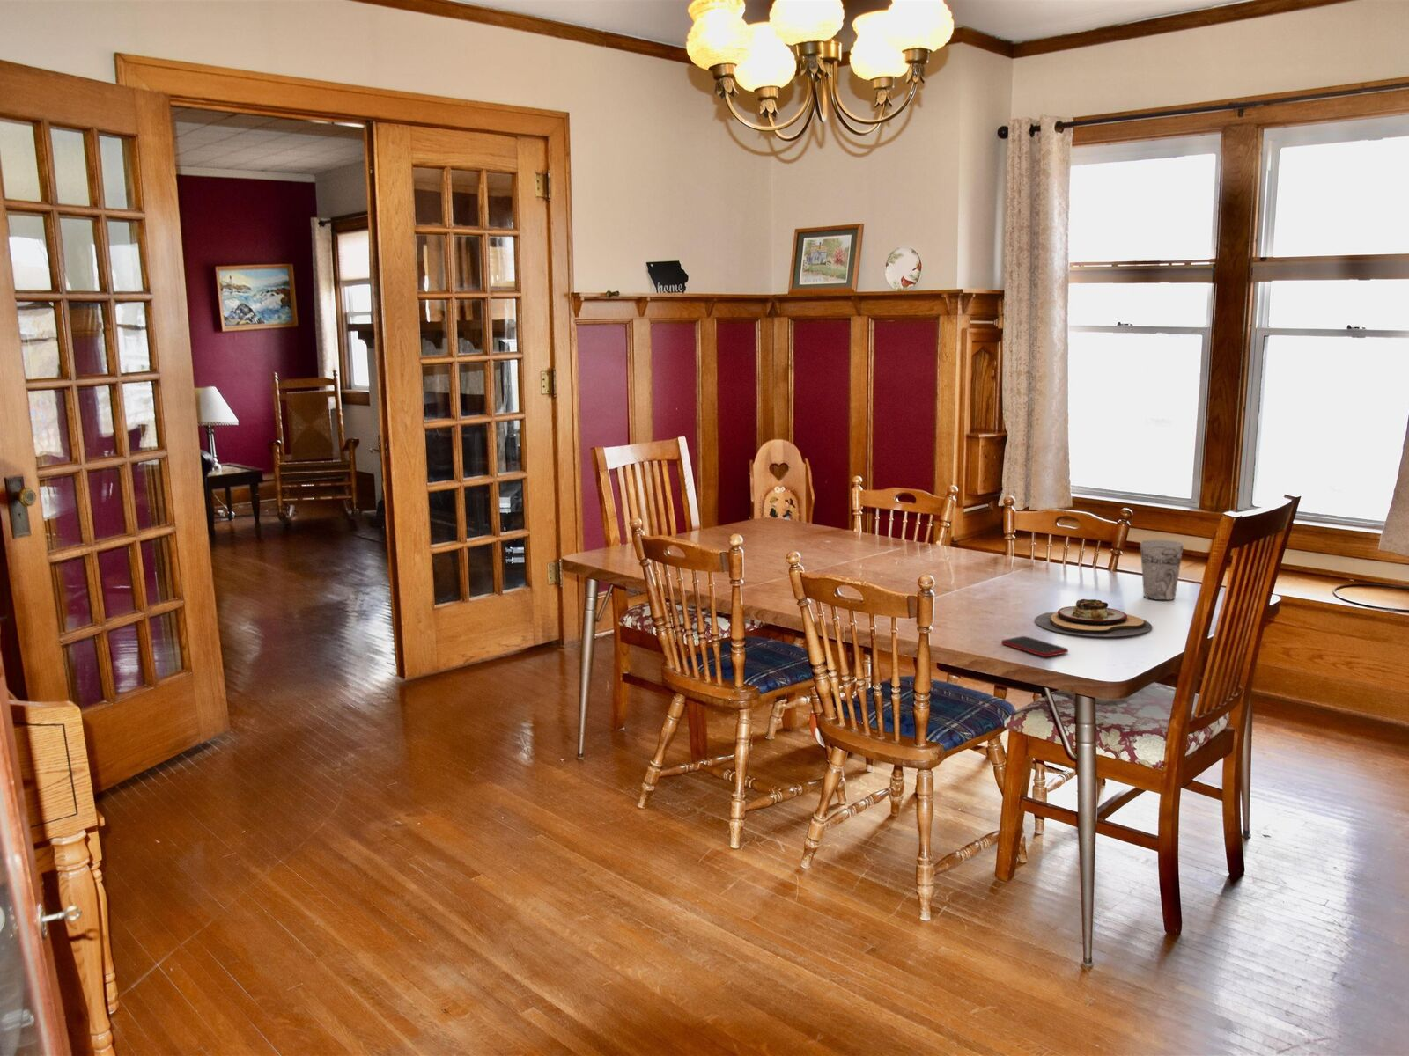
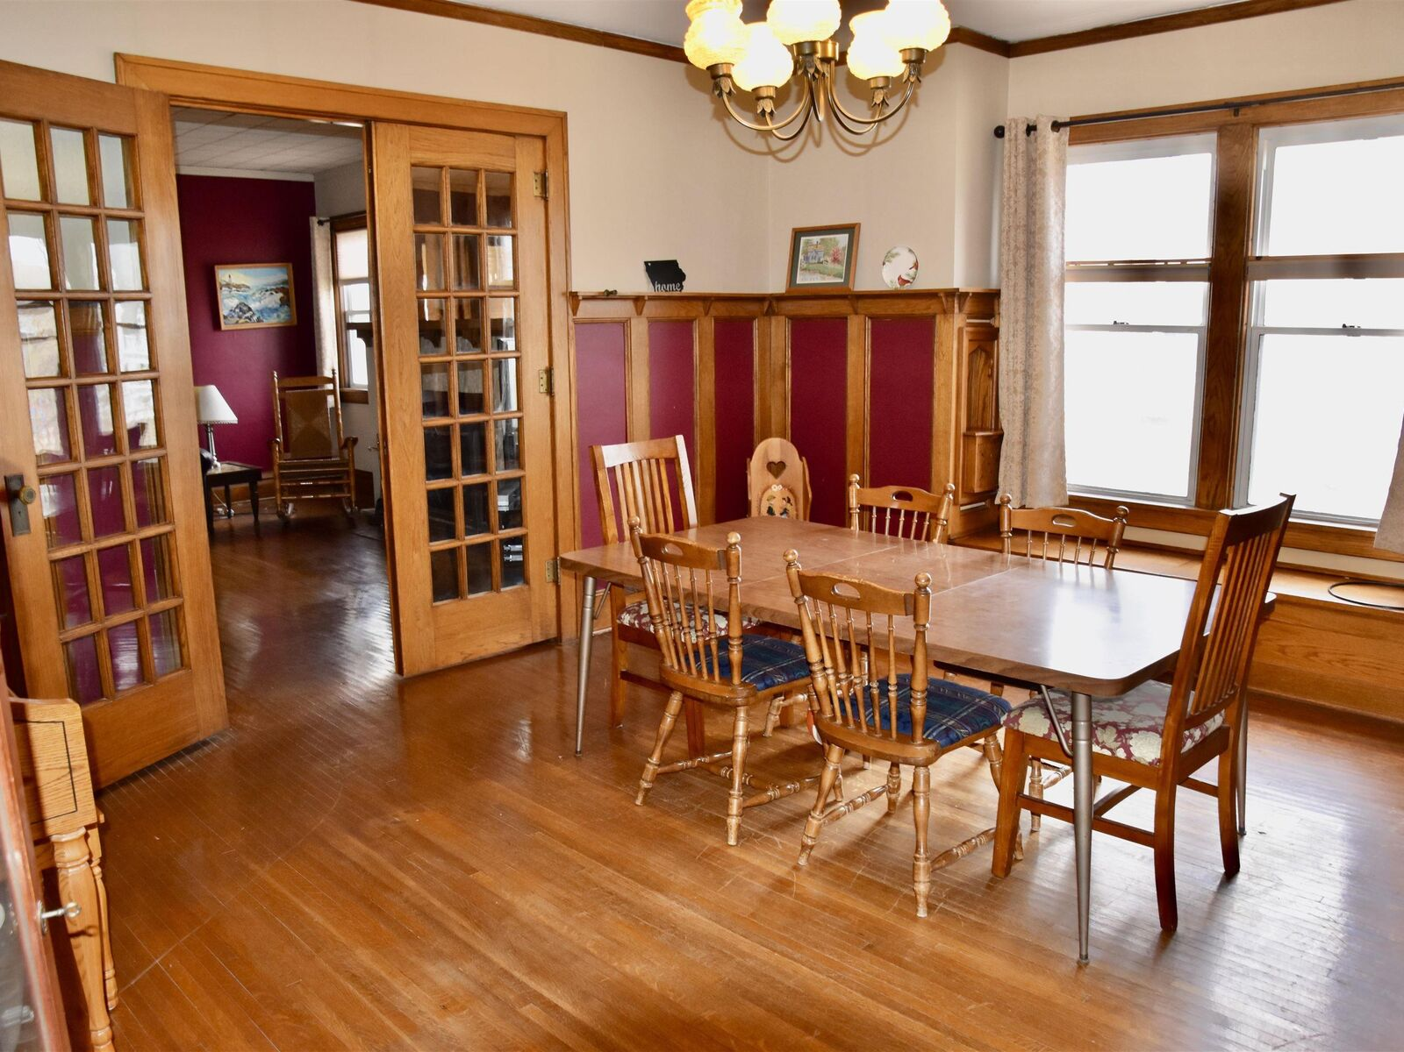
- cell phone [1001,636,1070,658]
- plate [1034,598,1153,637]
- cup [1139,539,1185,601]
